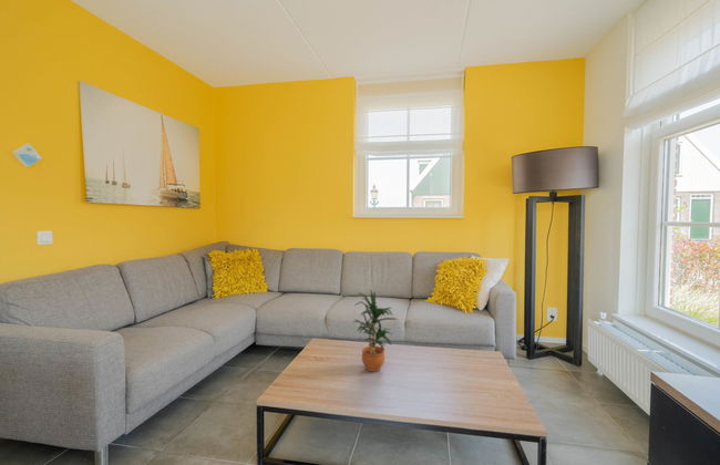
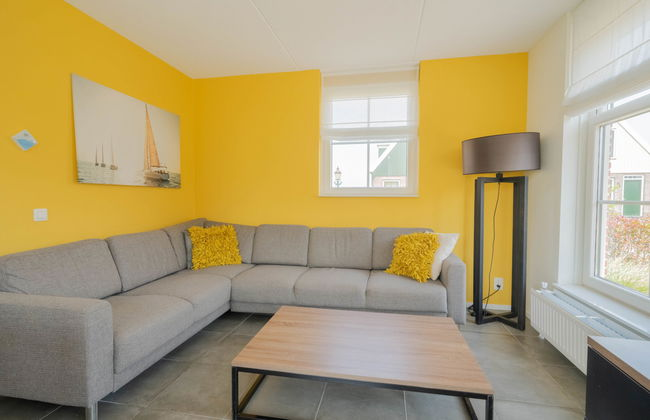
- potted plant [353,290,399,373]
